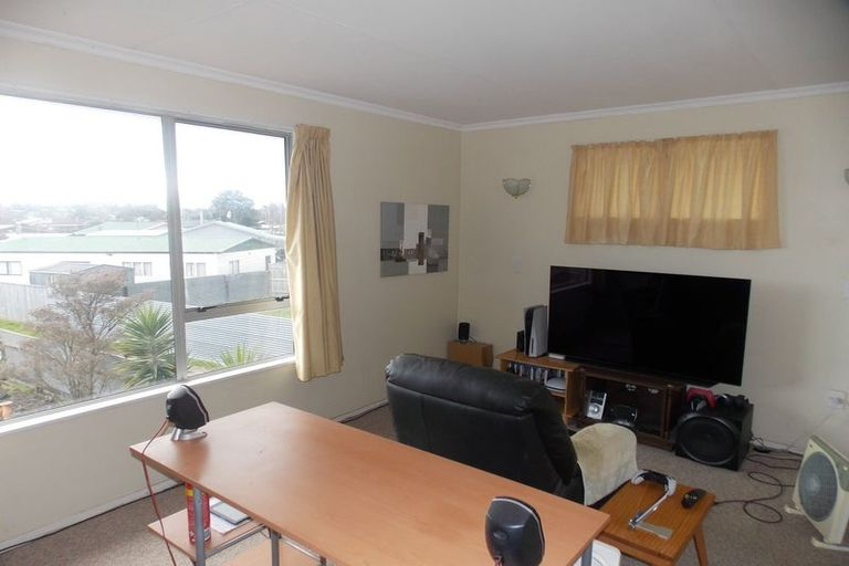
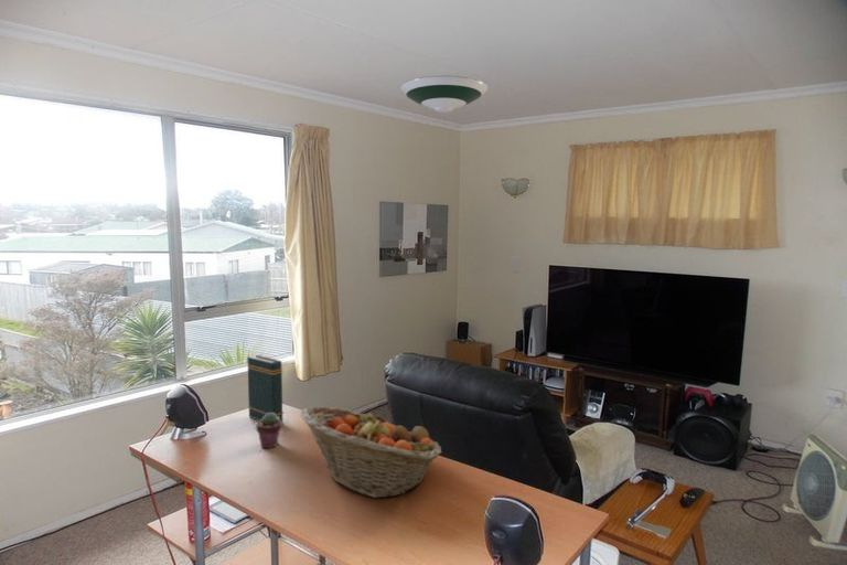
+ fruit basket [300,405,442,499]
+ book [246,354,285,423]
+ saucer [399,75,490,114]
+ potted succulent [255,413,283,449]
